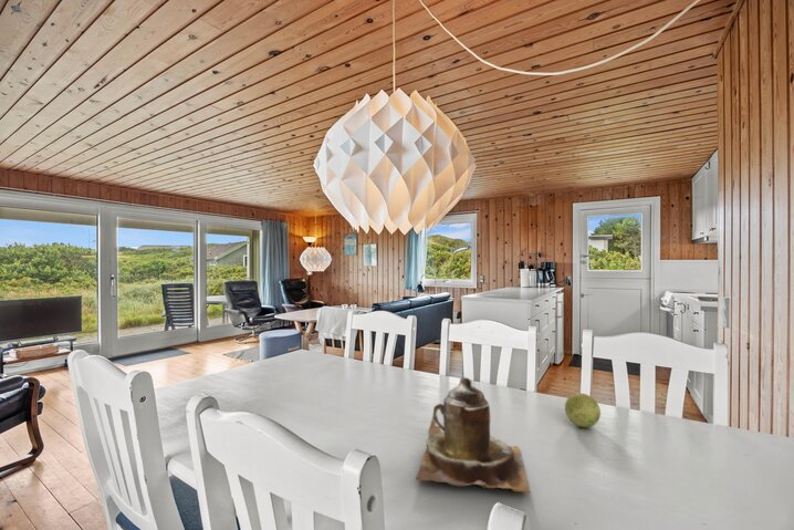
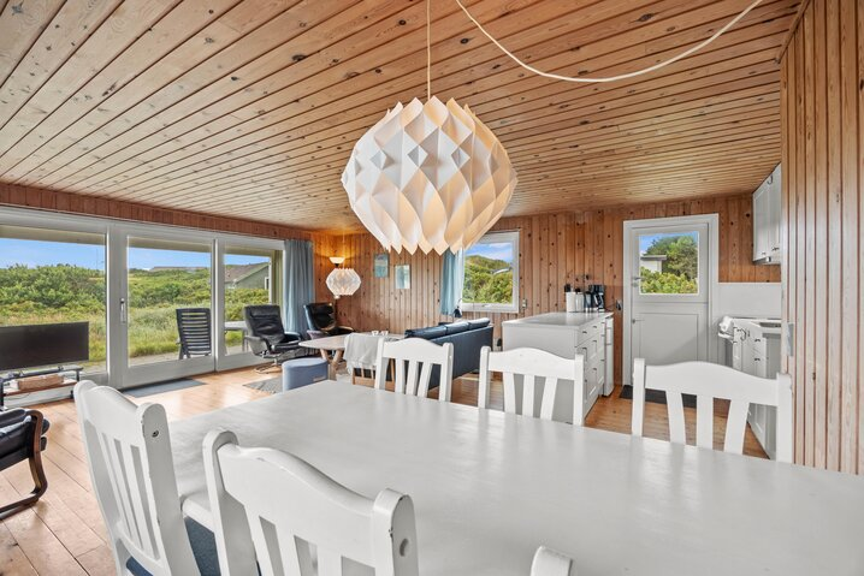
- teapot [415,376,532,493]
- decorative ball [564,392,602,428]
